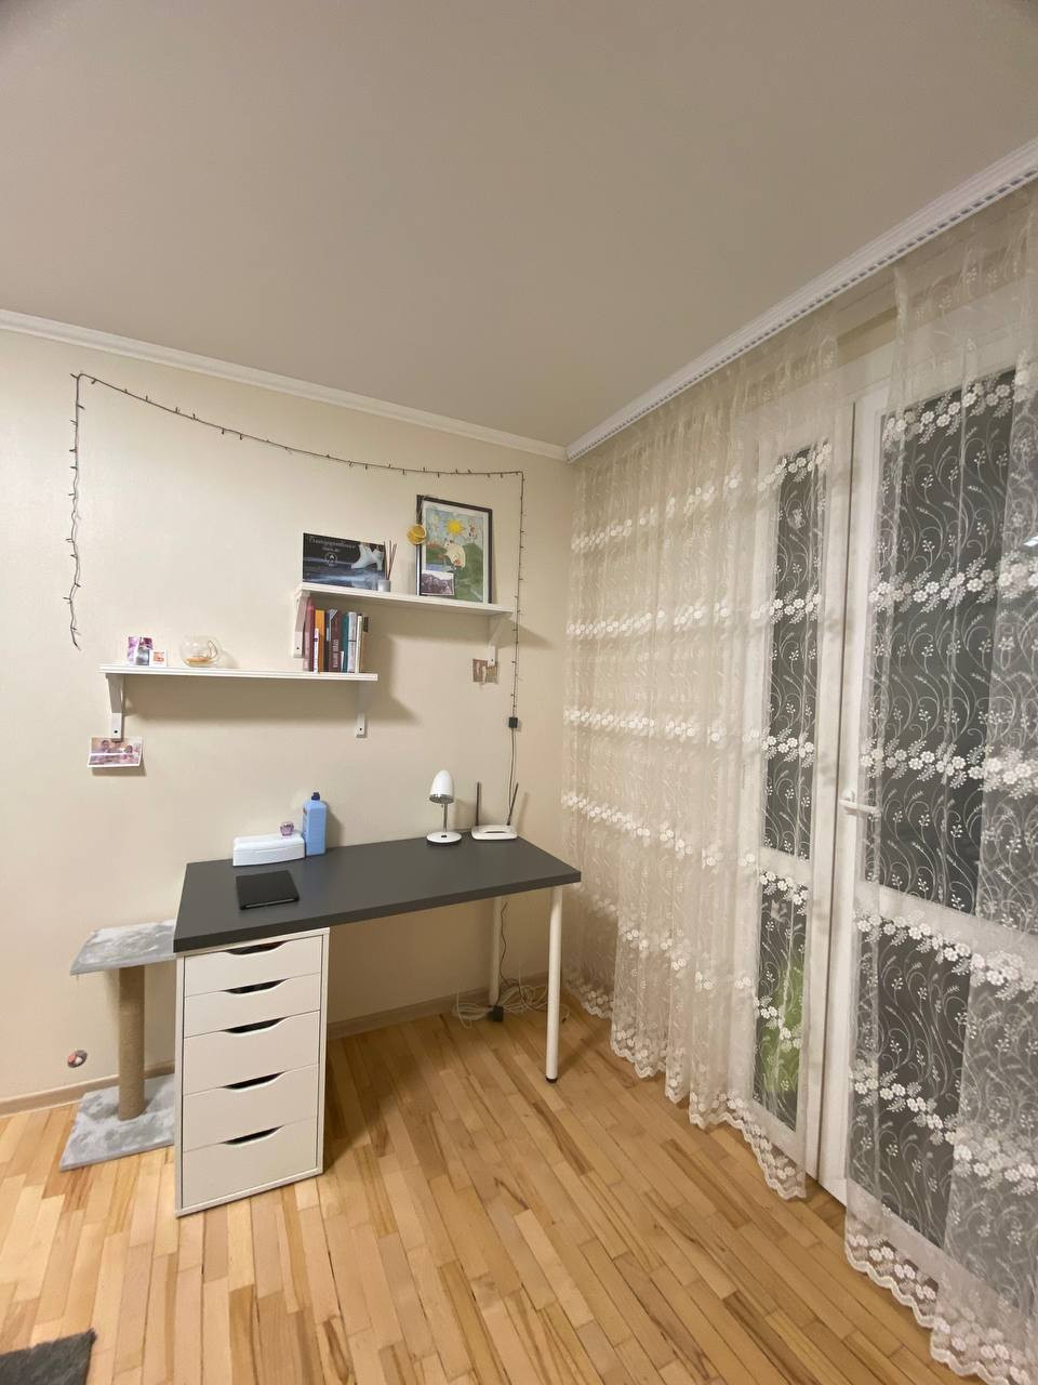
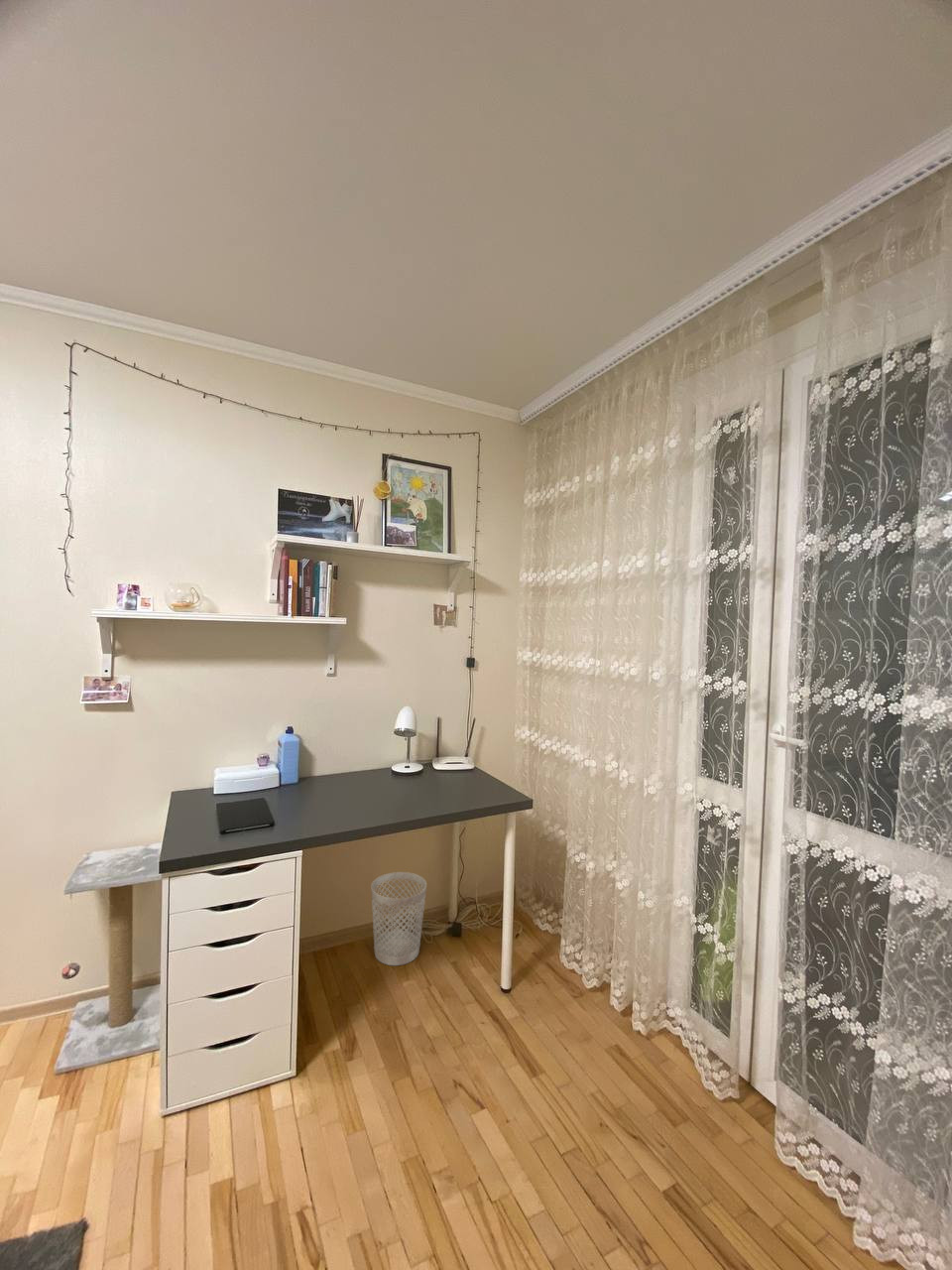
+ wastebasket [370,871,427,966]
